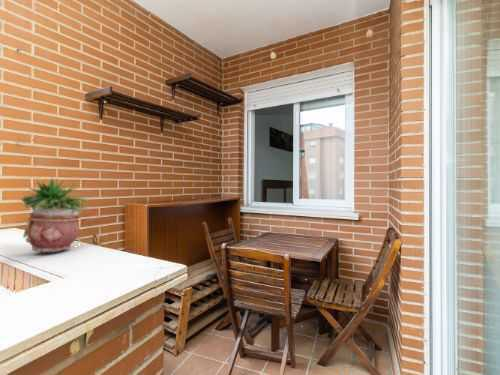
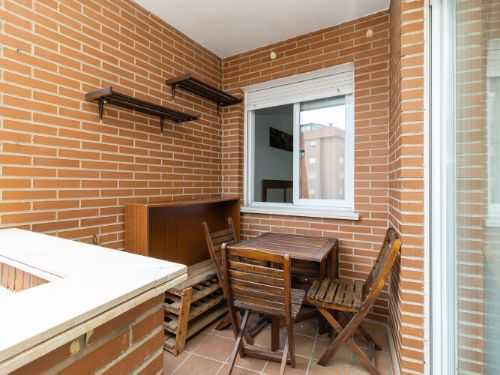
- potted plant [20,176,90,254]
